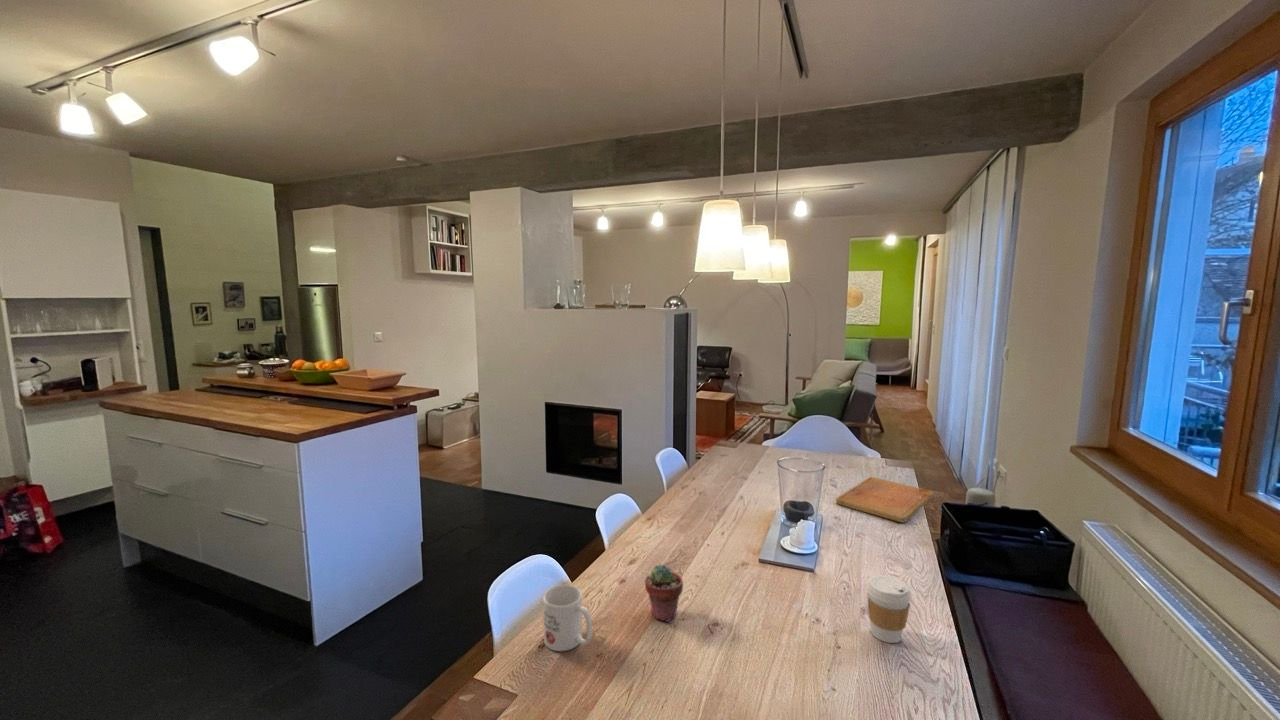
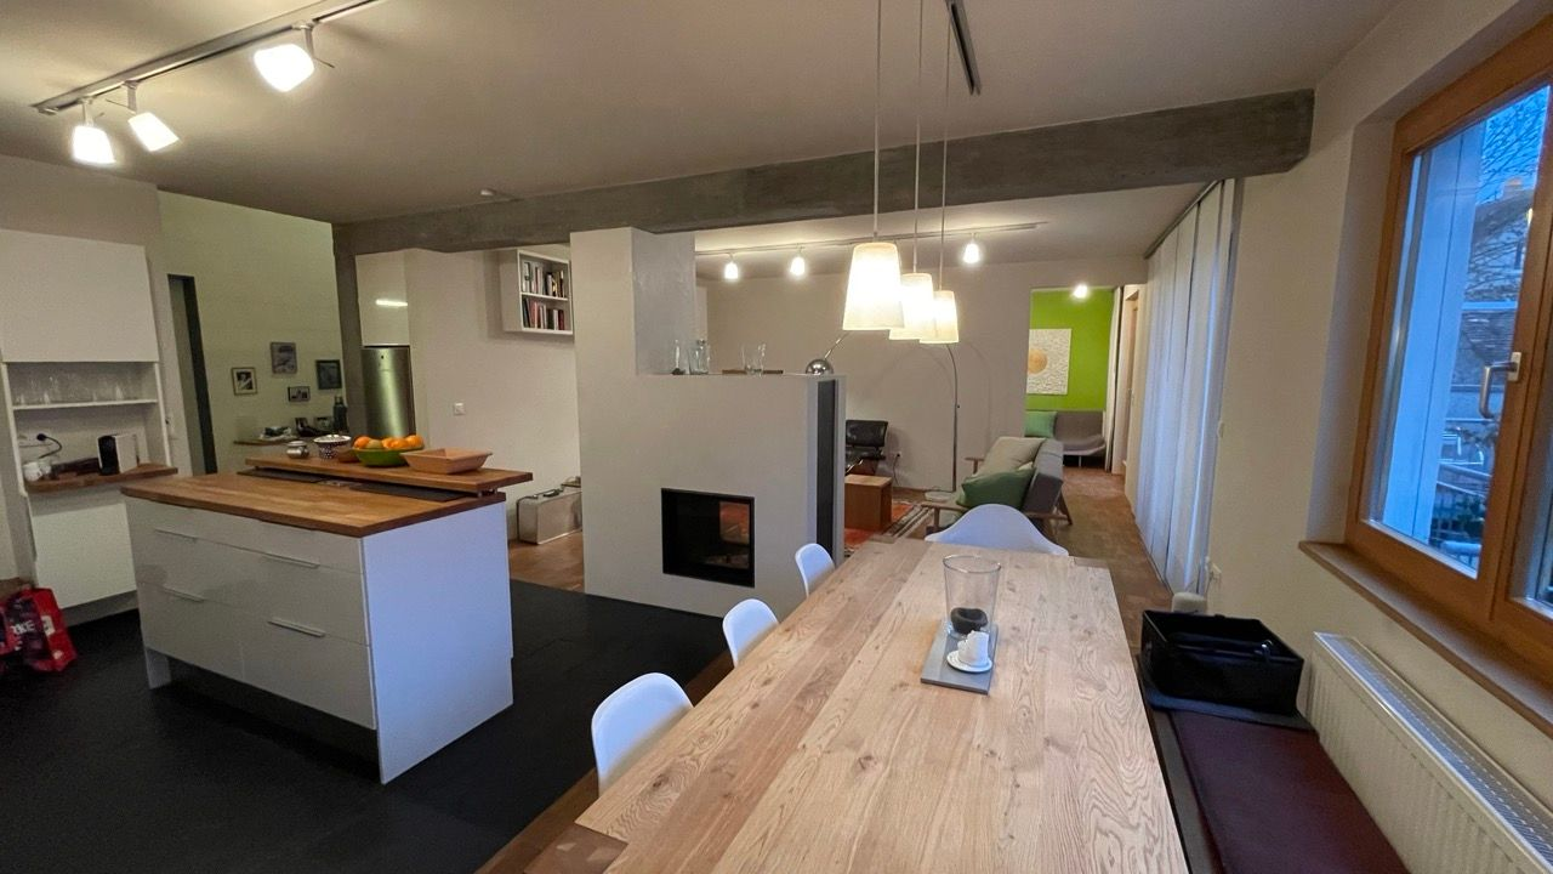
- potted succulent [644,563,684,623]
- cutting board [835,476,935,524]
- coffee cup [865,575,912,644]
- mug [542,584,593,652]
